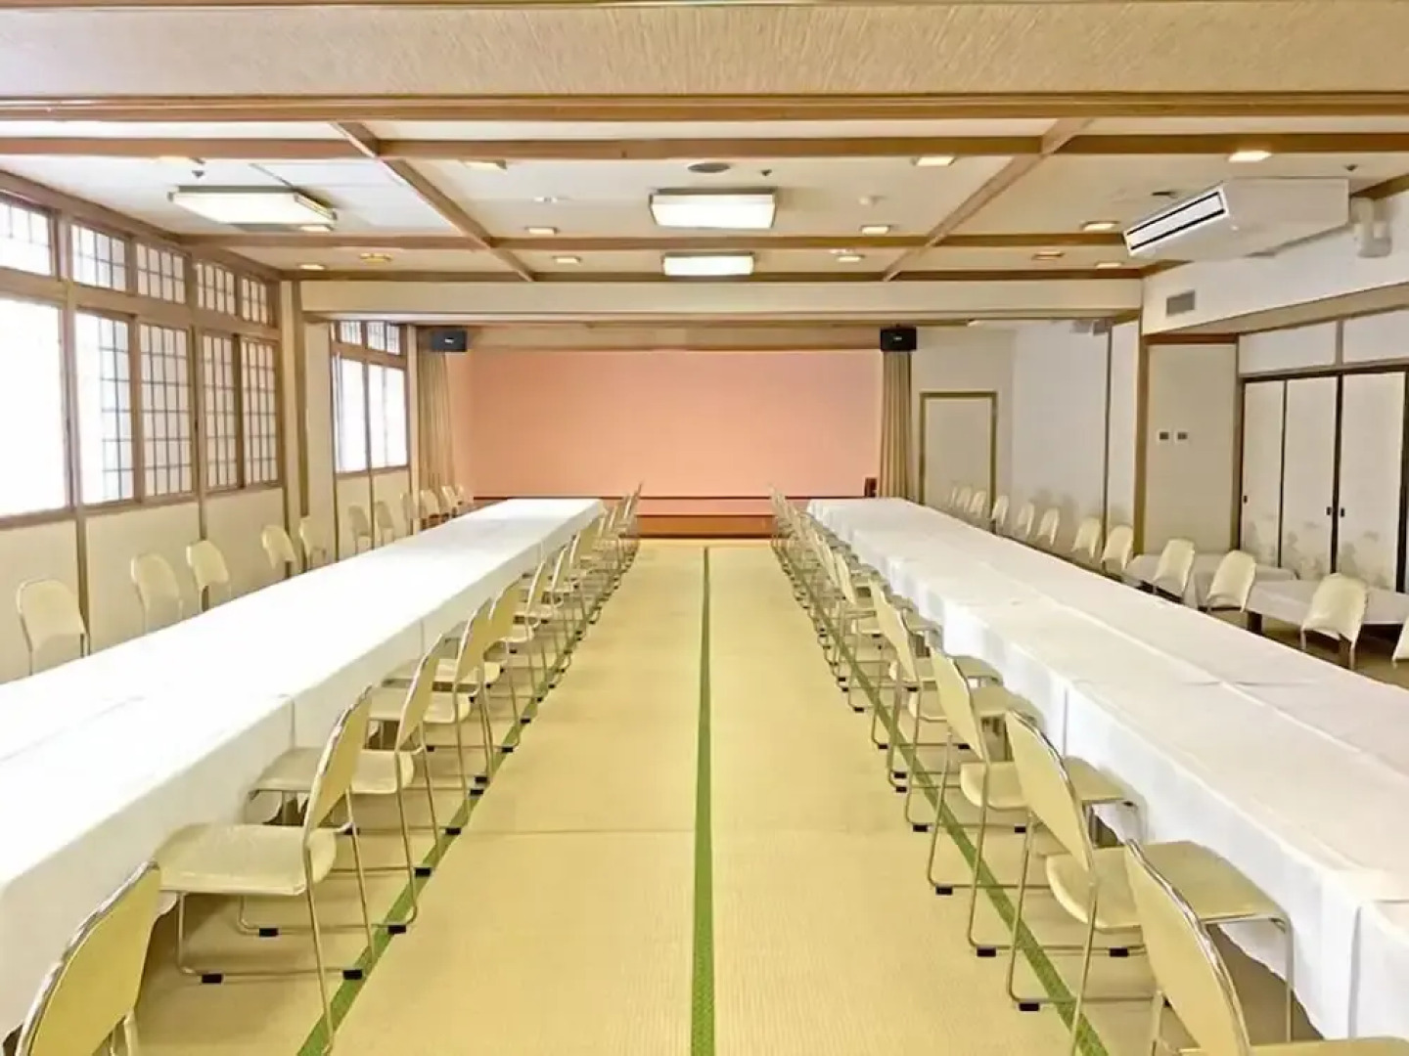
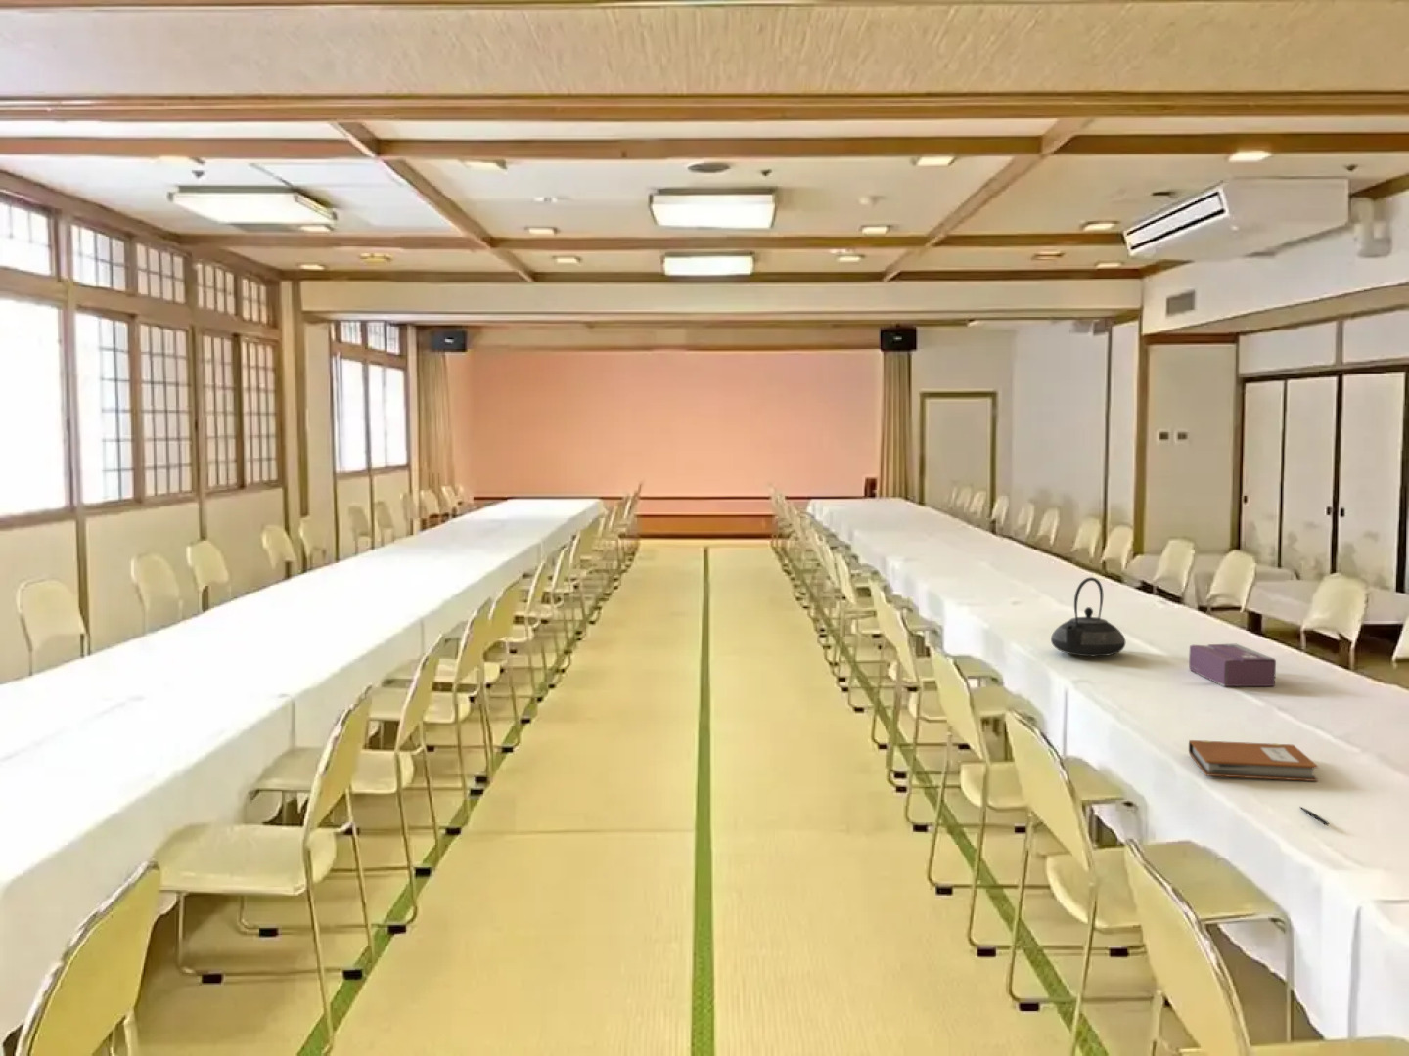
+ notebook [1188,739,1319,782]
+ pen [1299,805,1330,826]
+ tissue box [1188,643,1277,688]
+ teapot [1050,576,1126,657]
